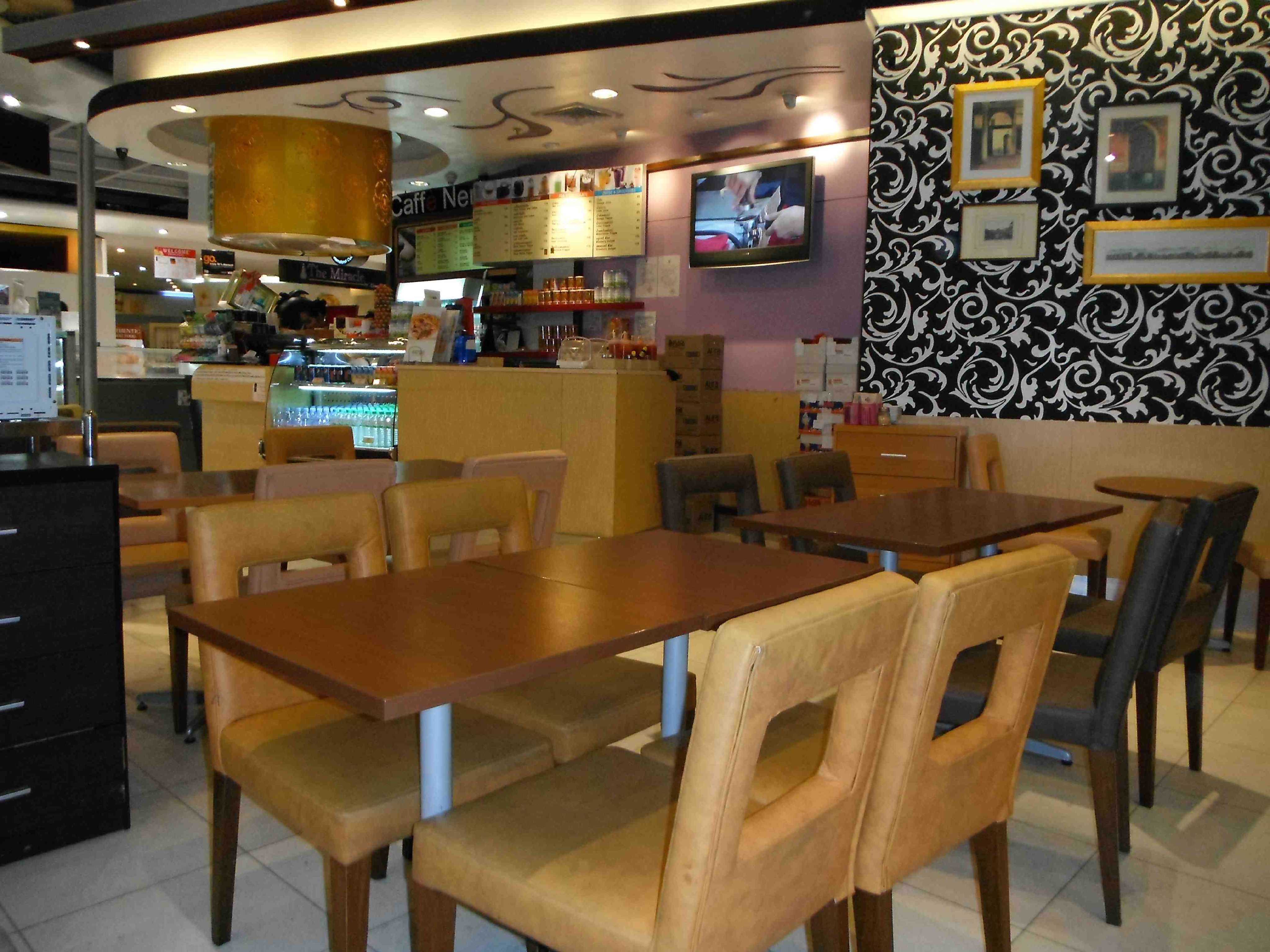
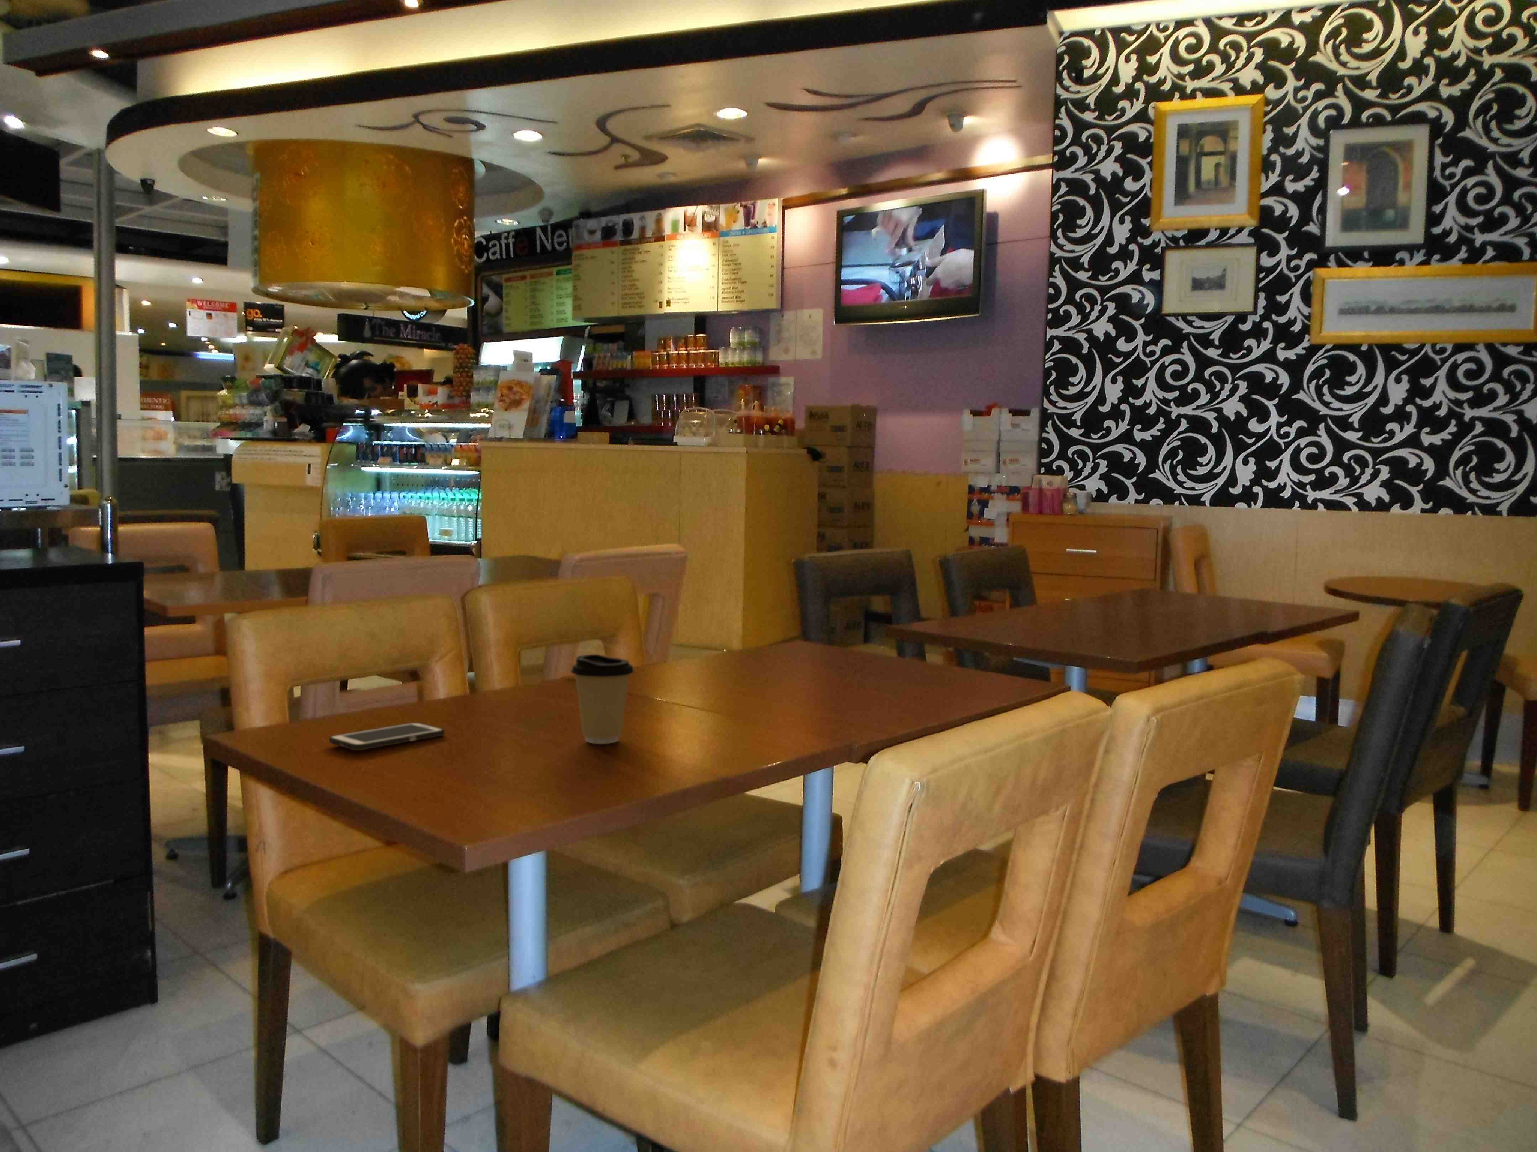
+ cell phone [329,722,445,750]
+ coffee cup [570,653,634,744]
